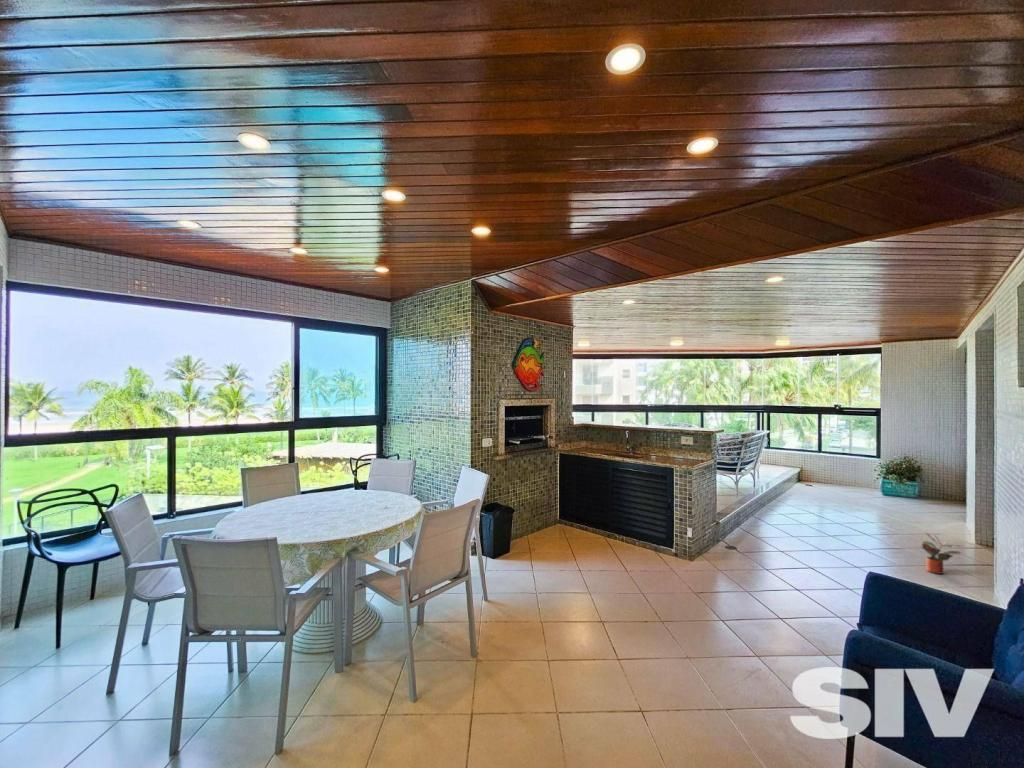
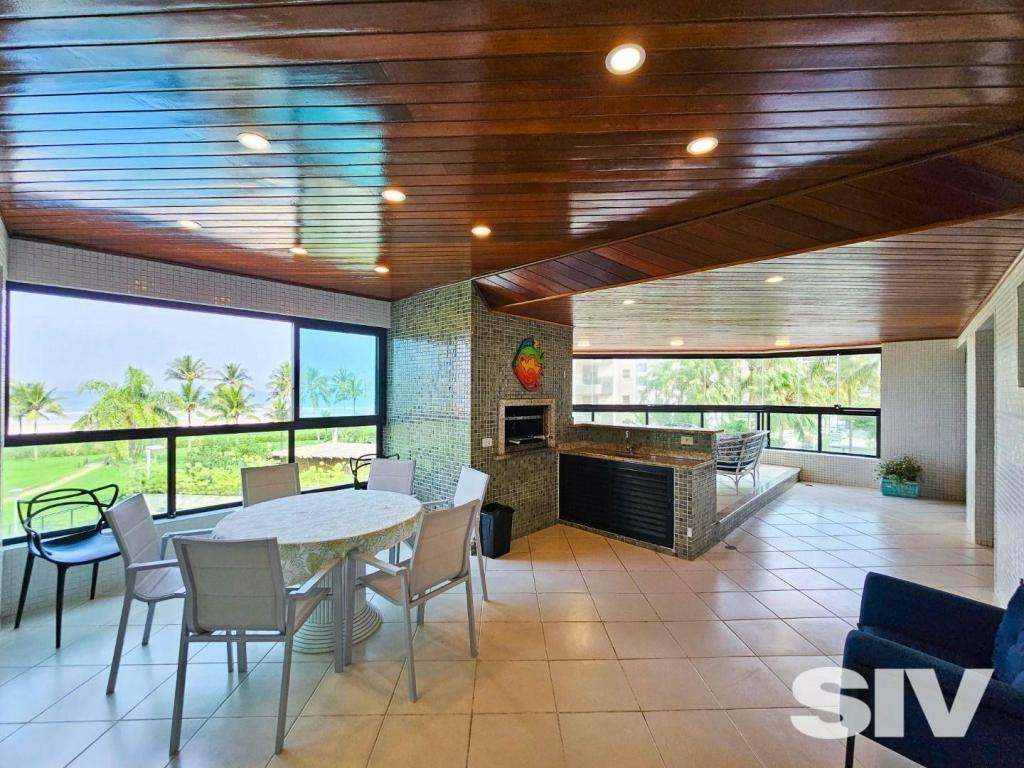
- potted plant [920,532,965,575]
